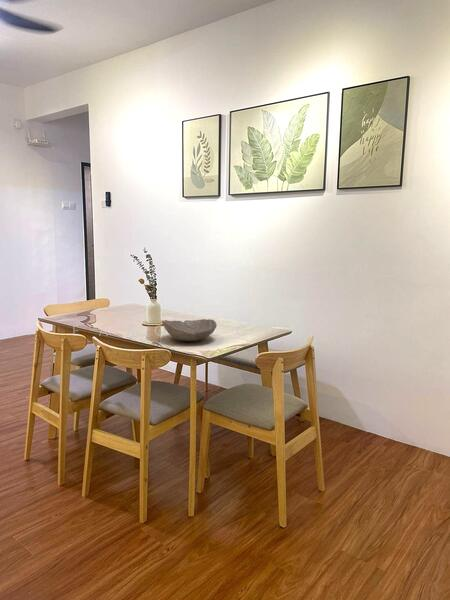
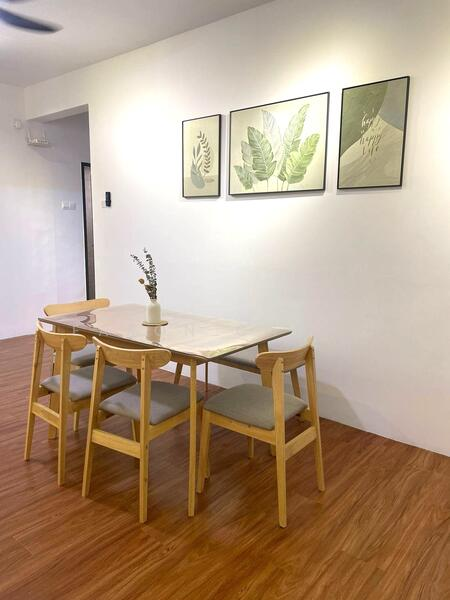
- bowl [161,318,218,342]
